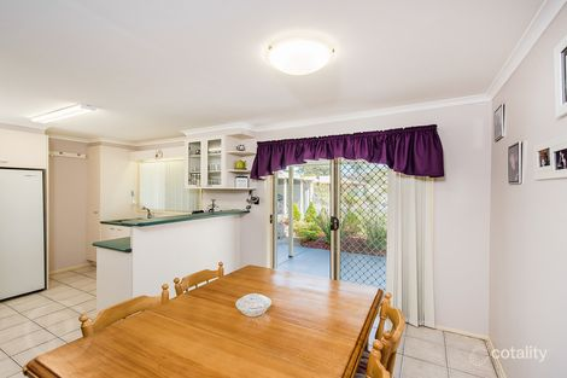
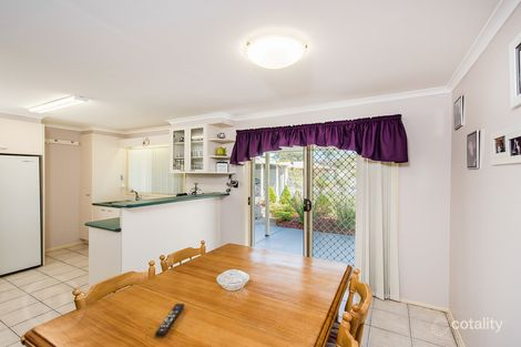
+ remote control [154,303,185,337]
